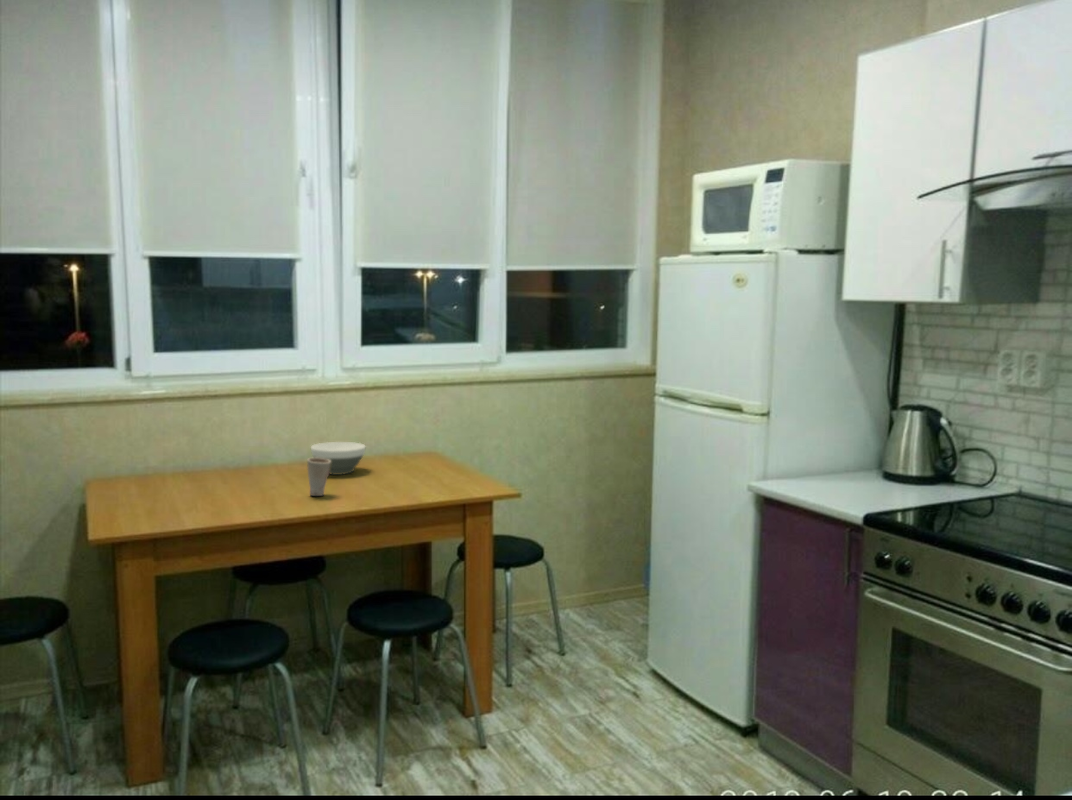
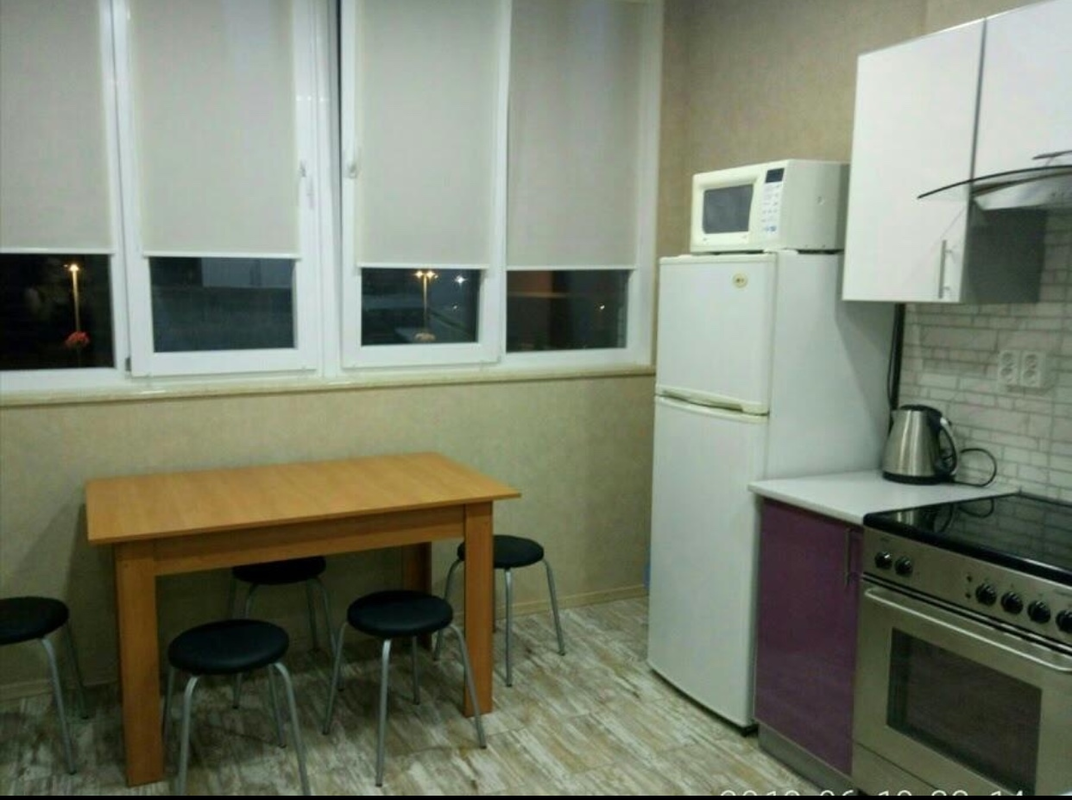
- cup [306,457,331,497]
- bowl [310,441,367,476]
